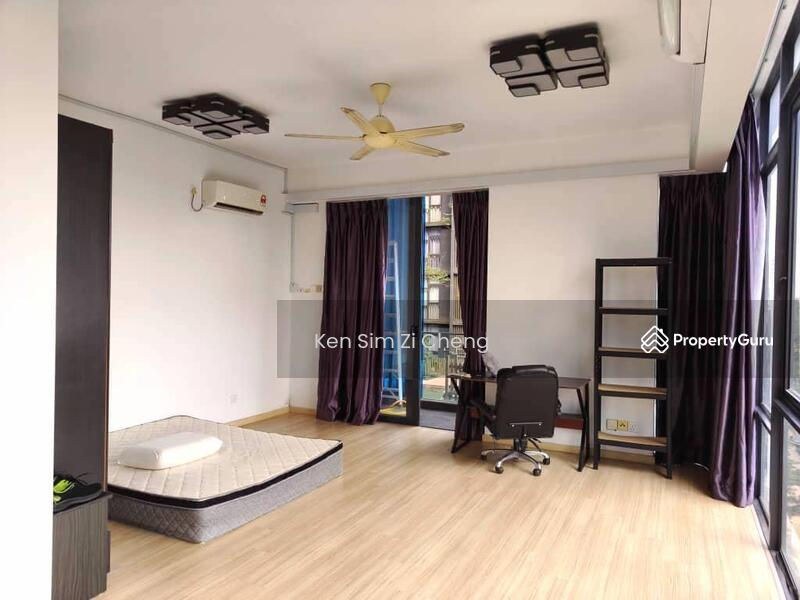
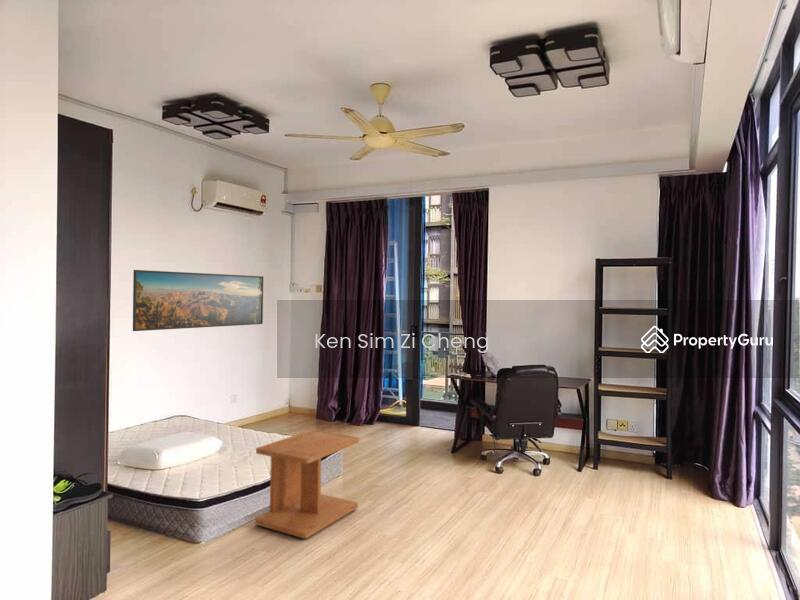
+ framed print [132,269,264,332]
+ side table [254,429,360,539]
